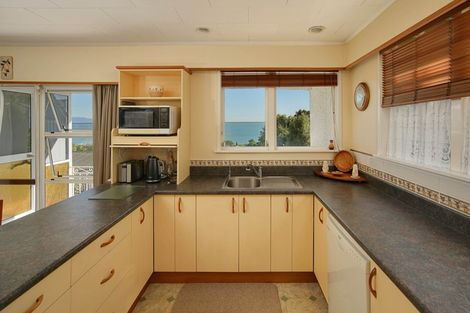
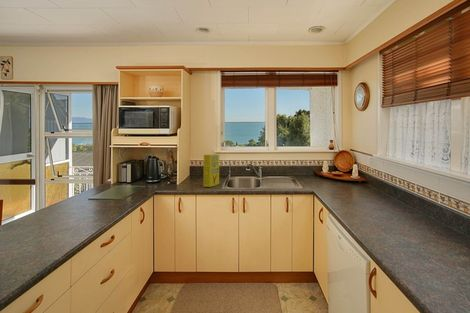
+ cereal box [202,153,220,188]
